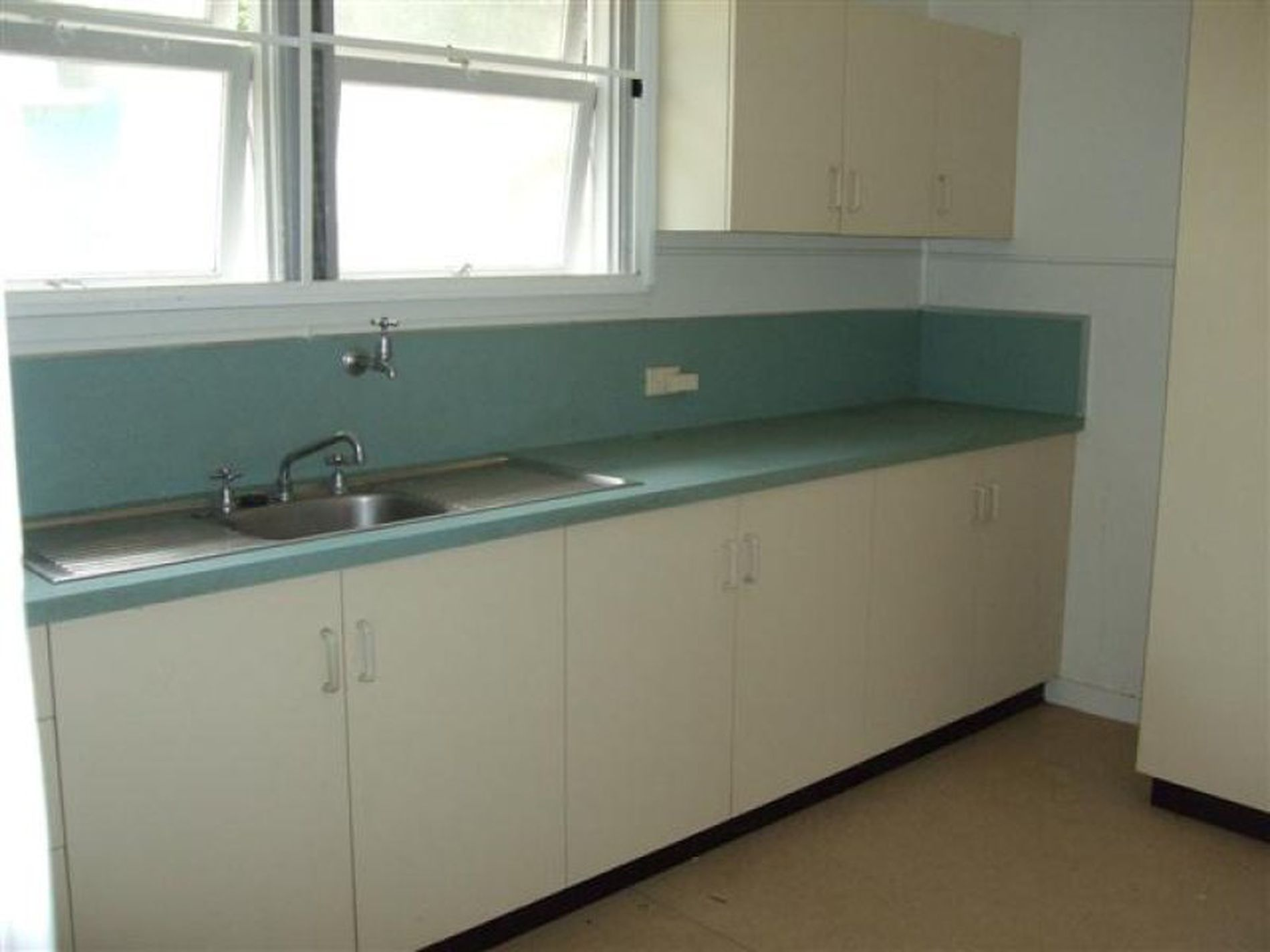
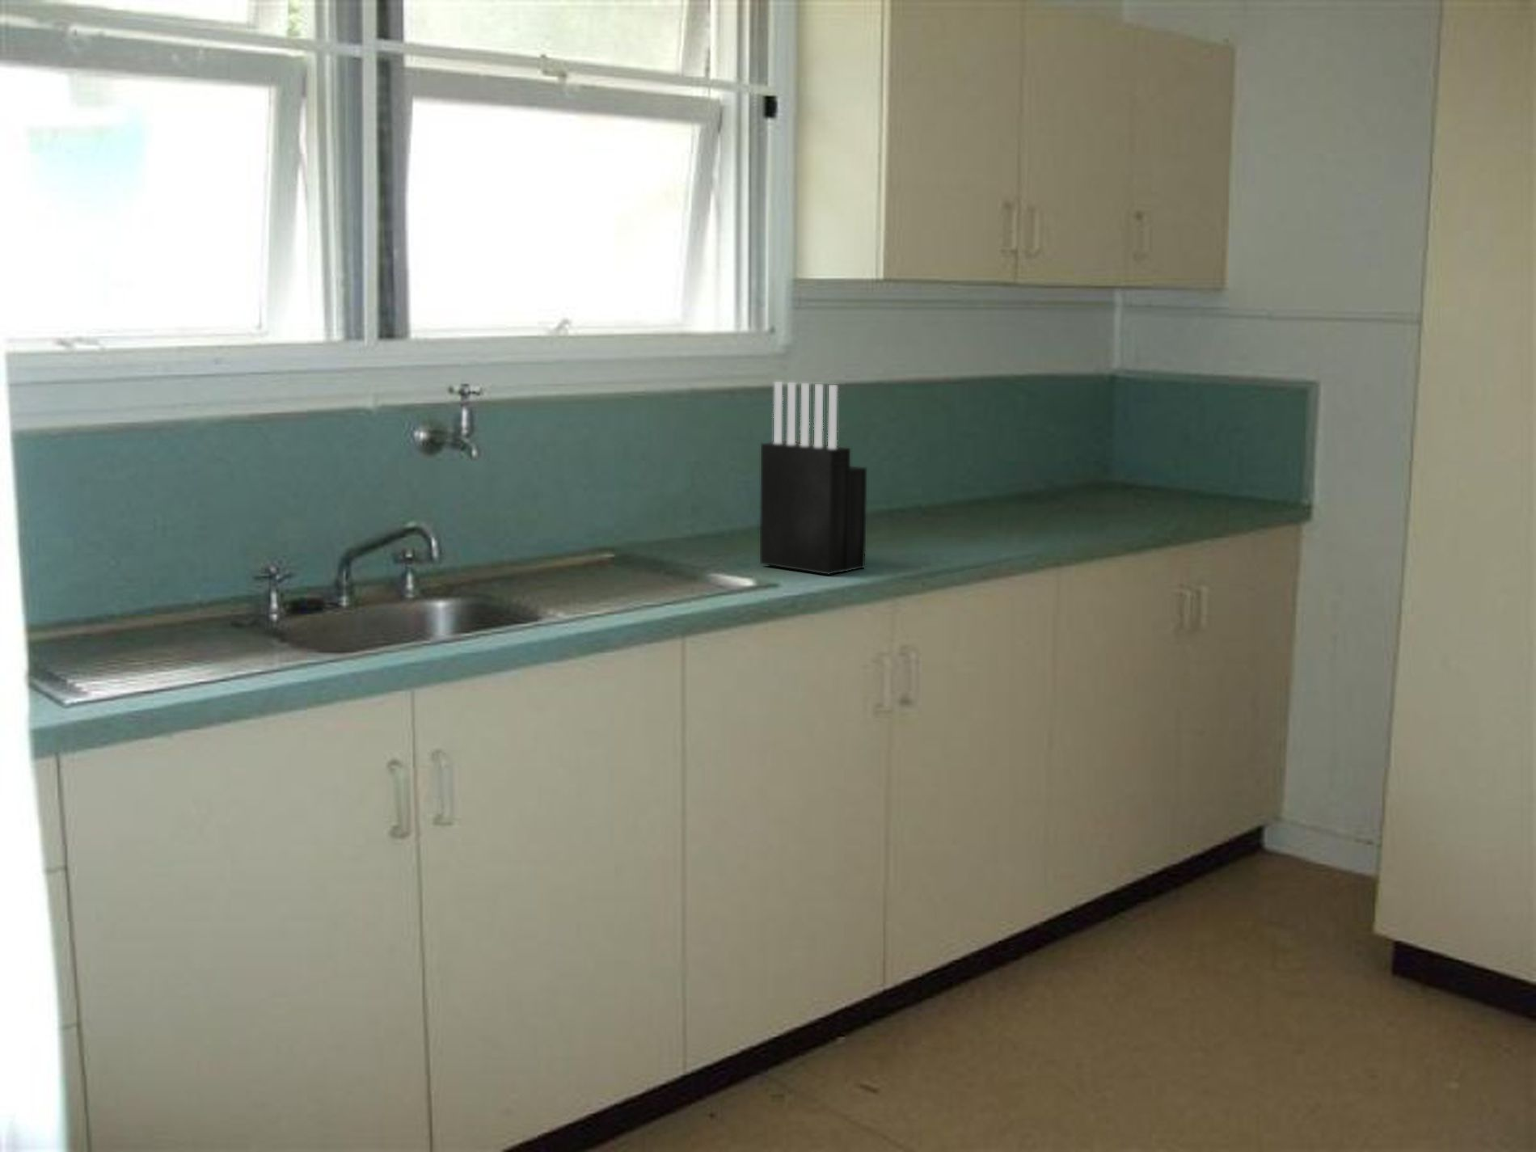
+ knife block [760,381,867,576]
